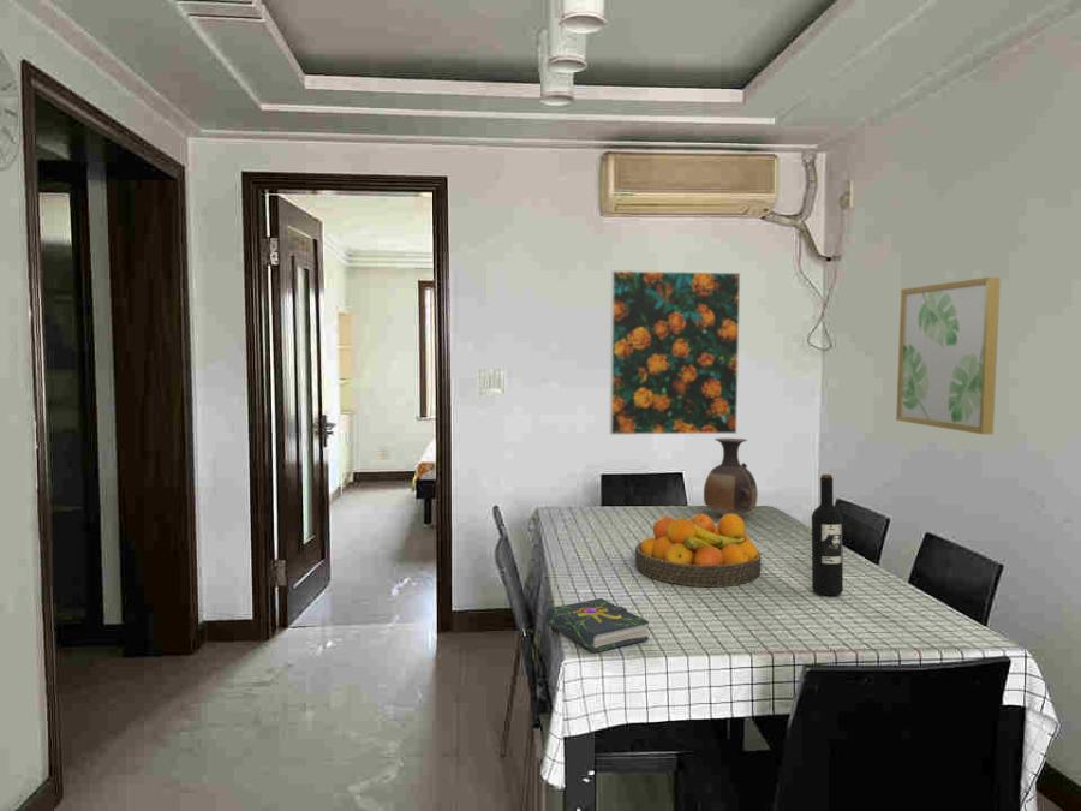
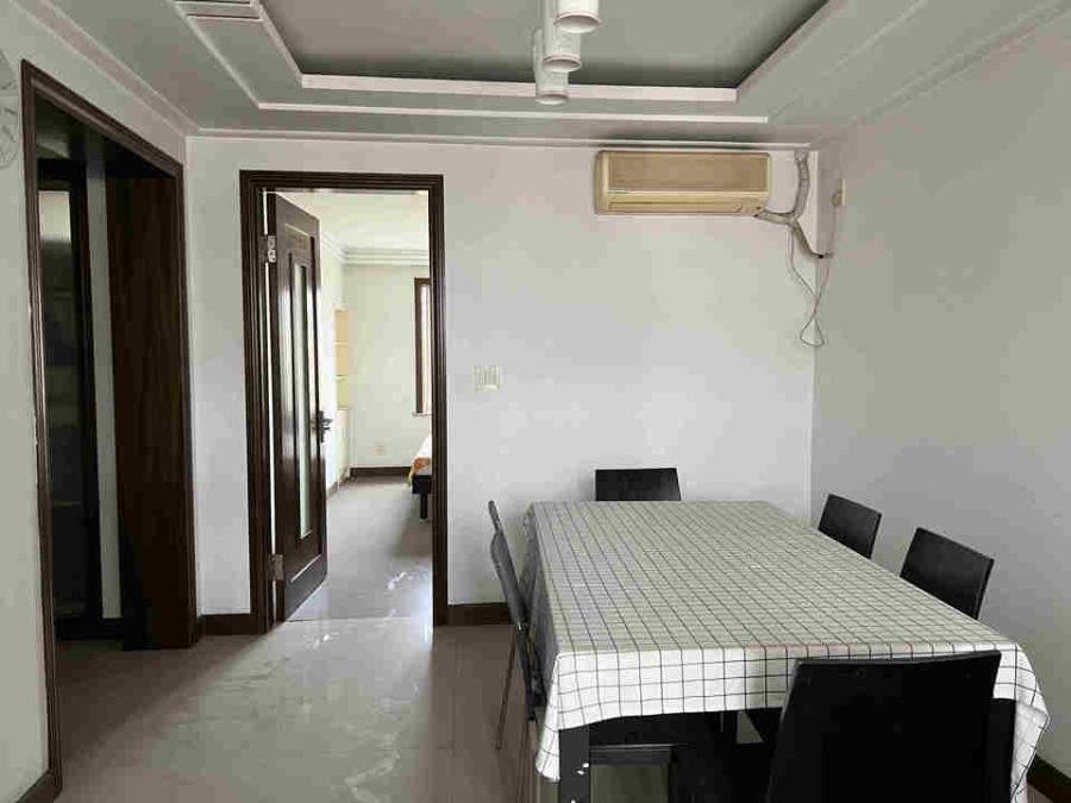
- wine bottle [811,473,844,596]
- vase [703,437,759,517]
- fruit bowl [634,513,763,588]
- wall art [895,276,1002,435]
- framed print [609,269,741,436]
- book [544,597,650,654]
